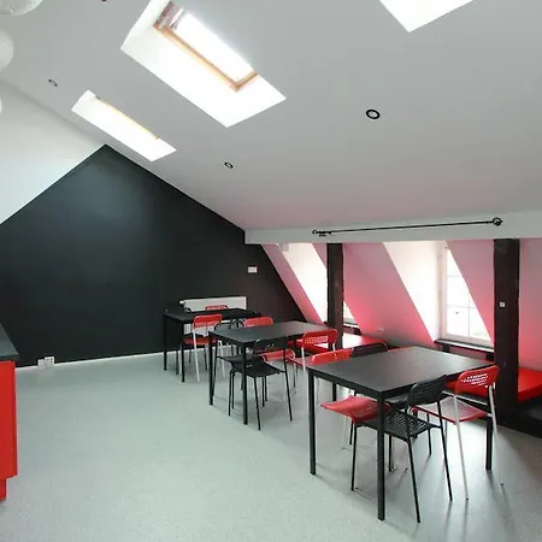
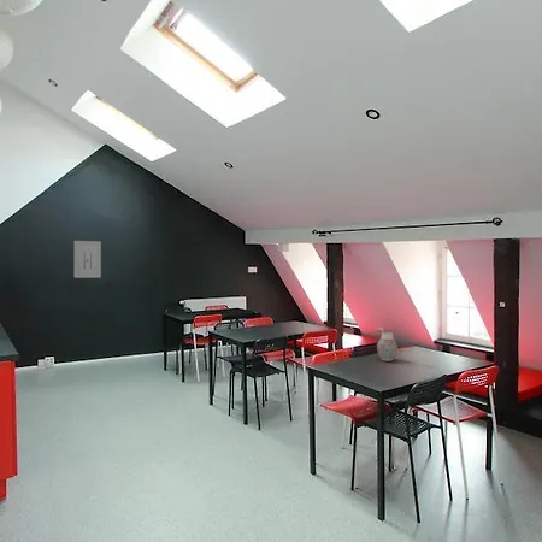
+ vase [376,331,399,363]
+ wall art [73,240,102,279]
